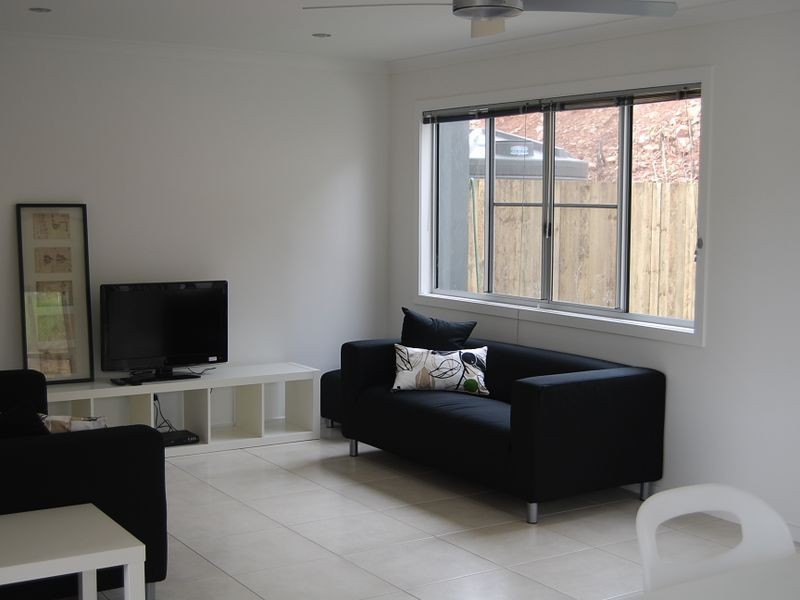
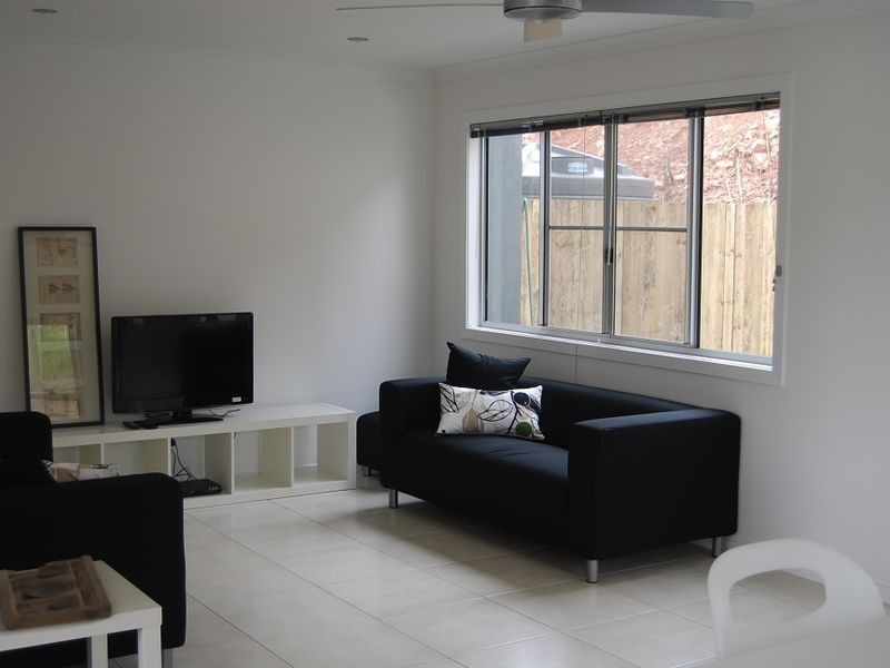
+ decorative tray [0,554,113,631]
